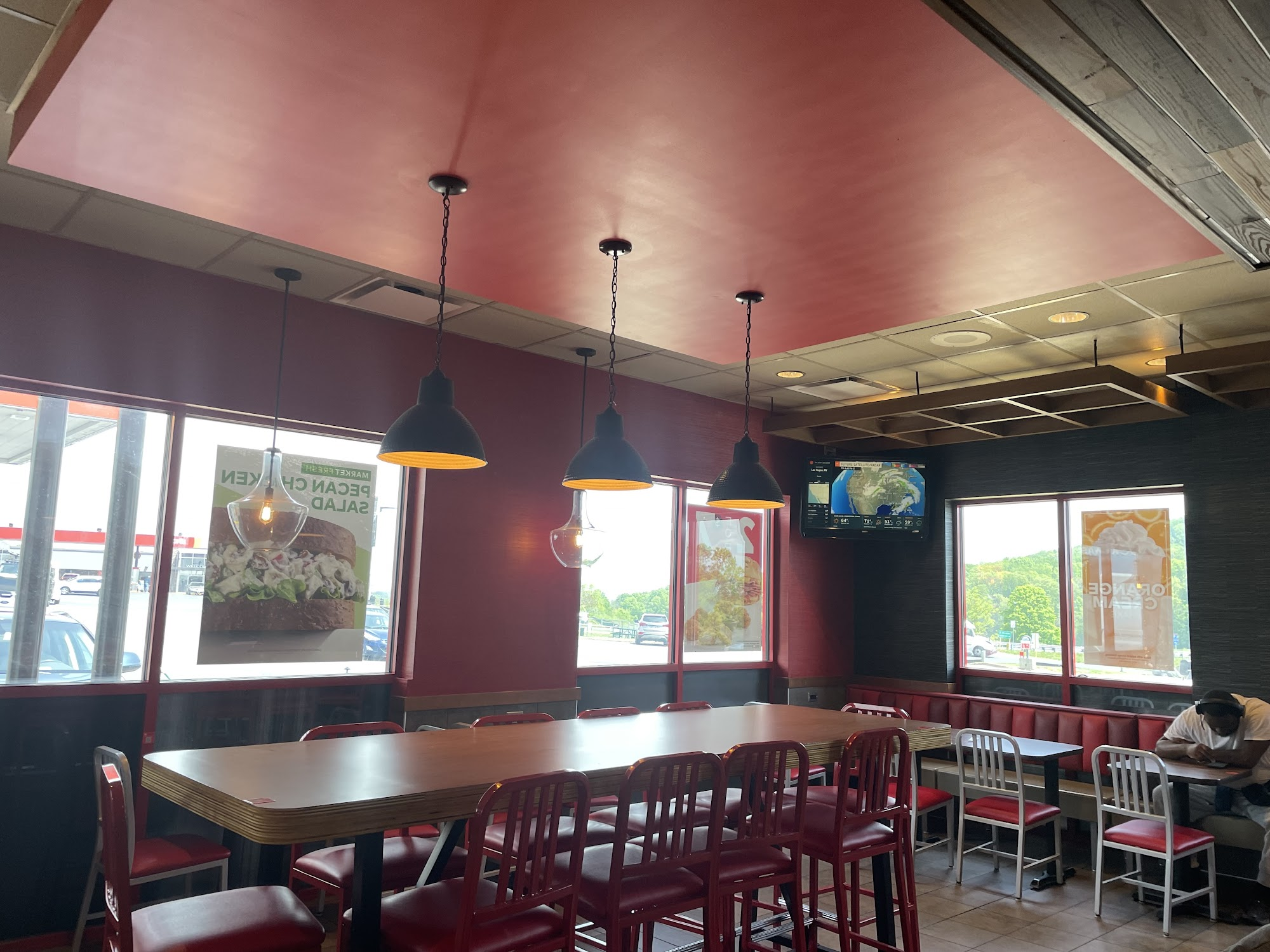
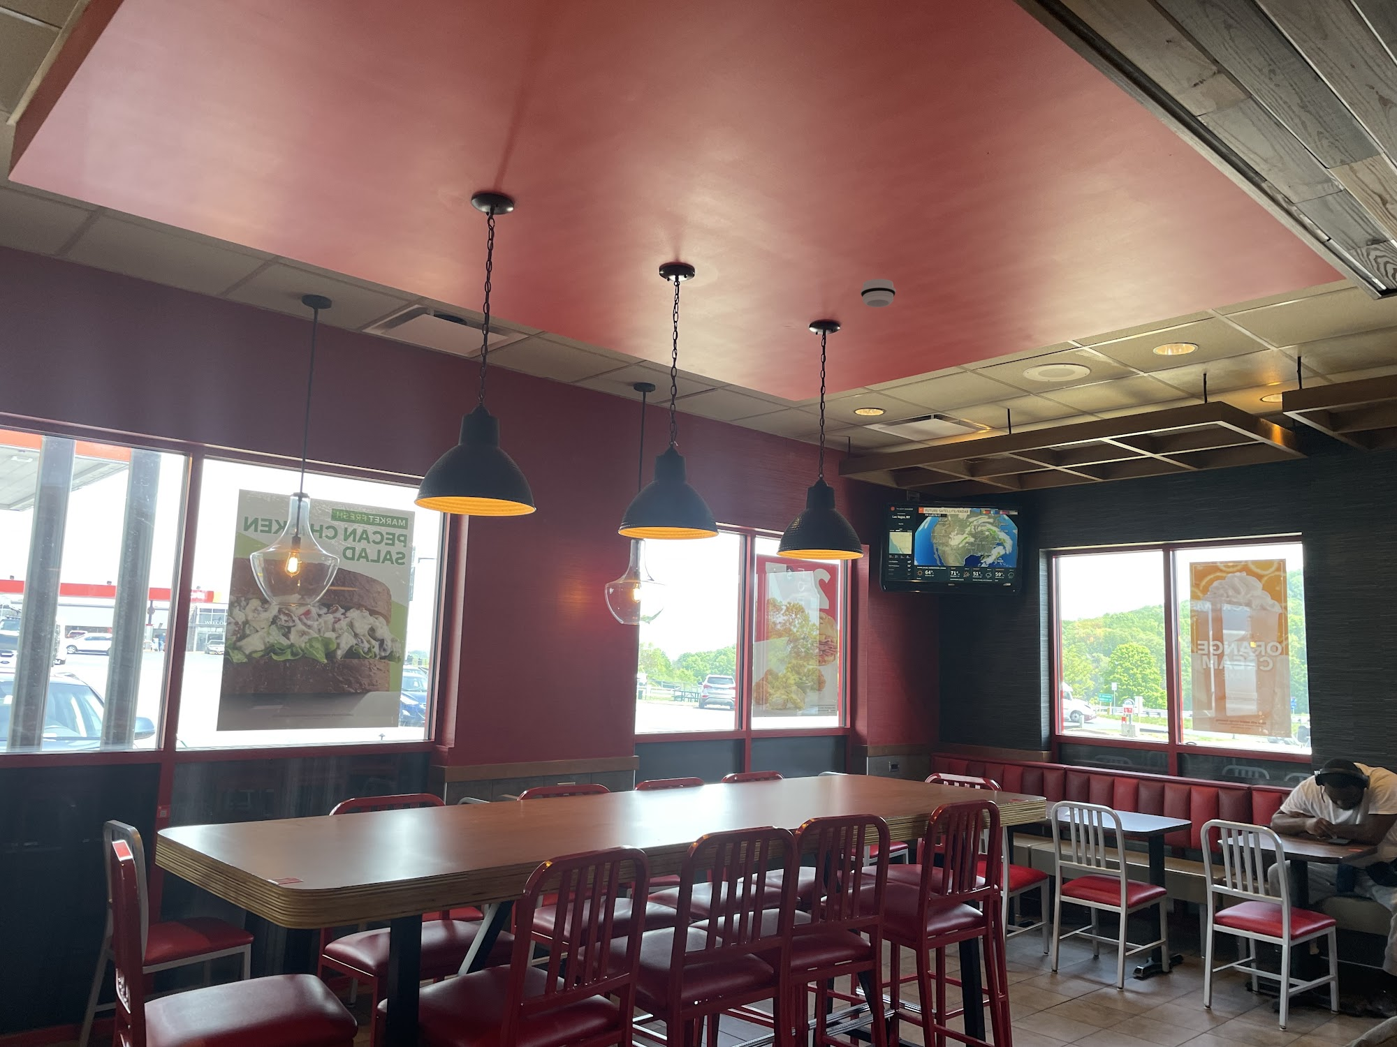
+ smoke detector [860,278,897,308]
